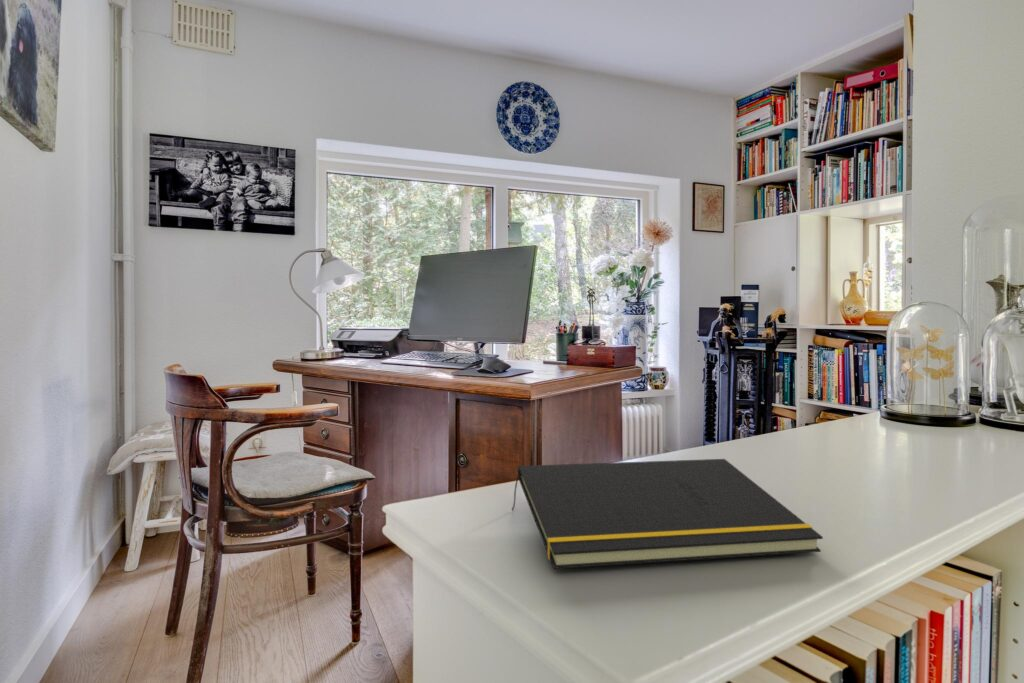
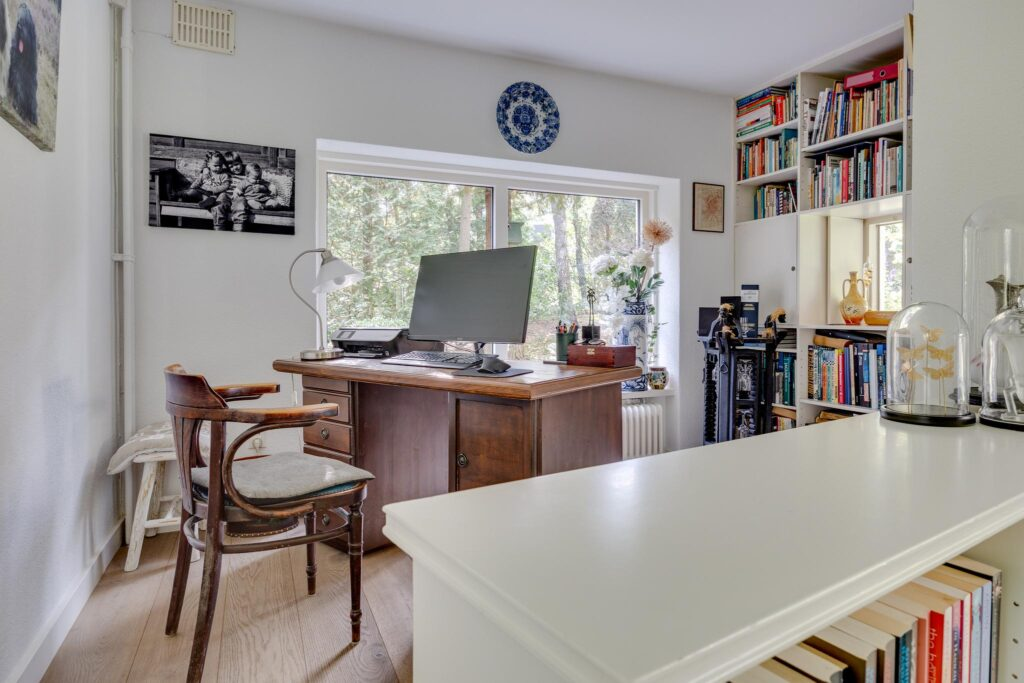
- notepad [511,458,824,570]
